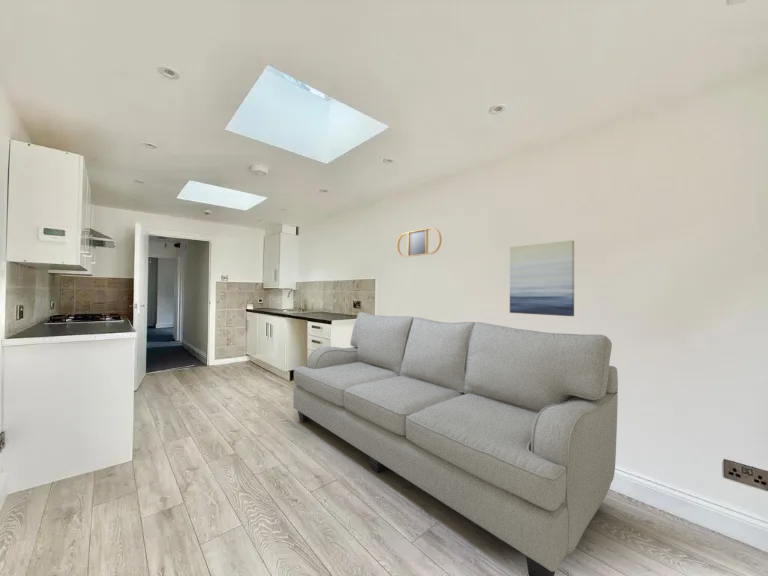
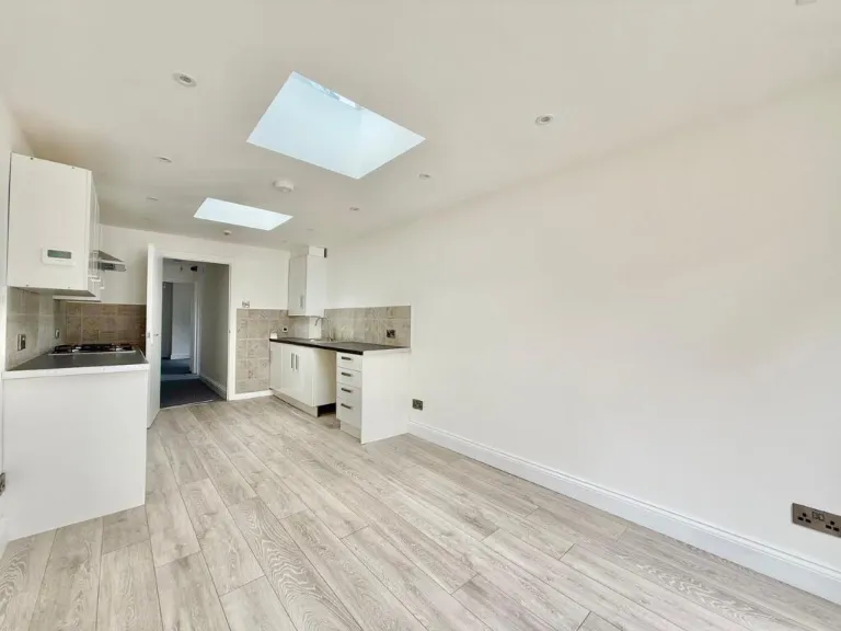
- sofa [292,311,619,576]
- wall art [509,239,575,317]
- home mirror [396,227,443,258]
